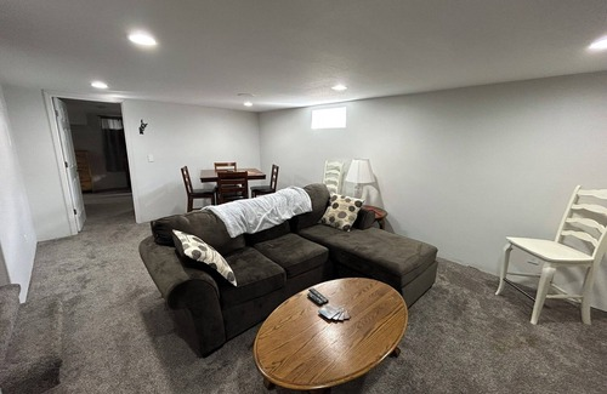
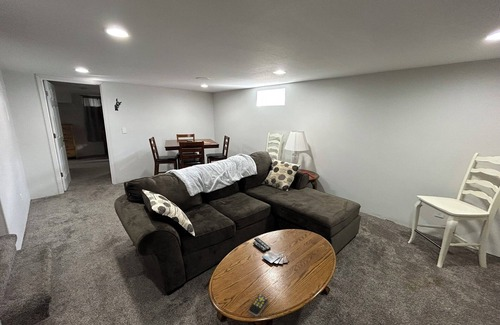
+ remote control [248,294,269,317]
